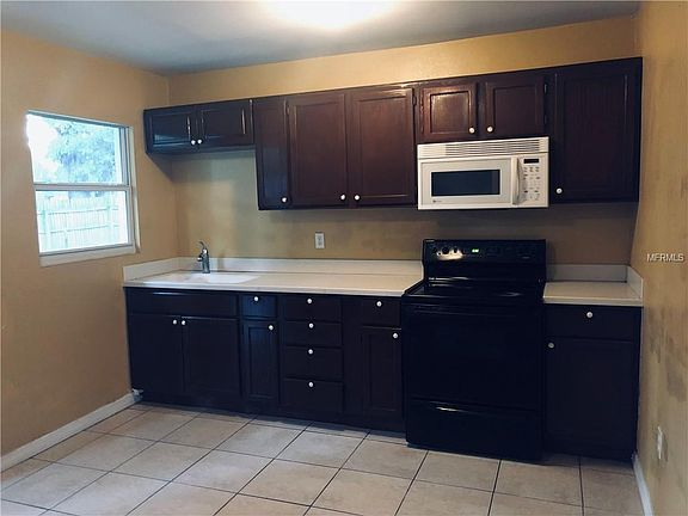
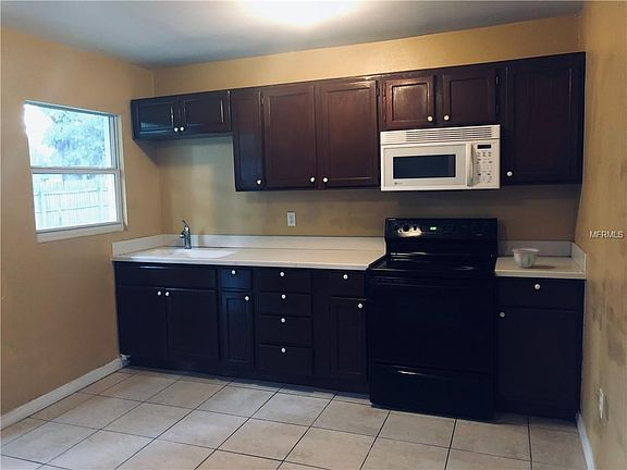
+ bowl [512,247,540,269]
